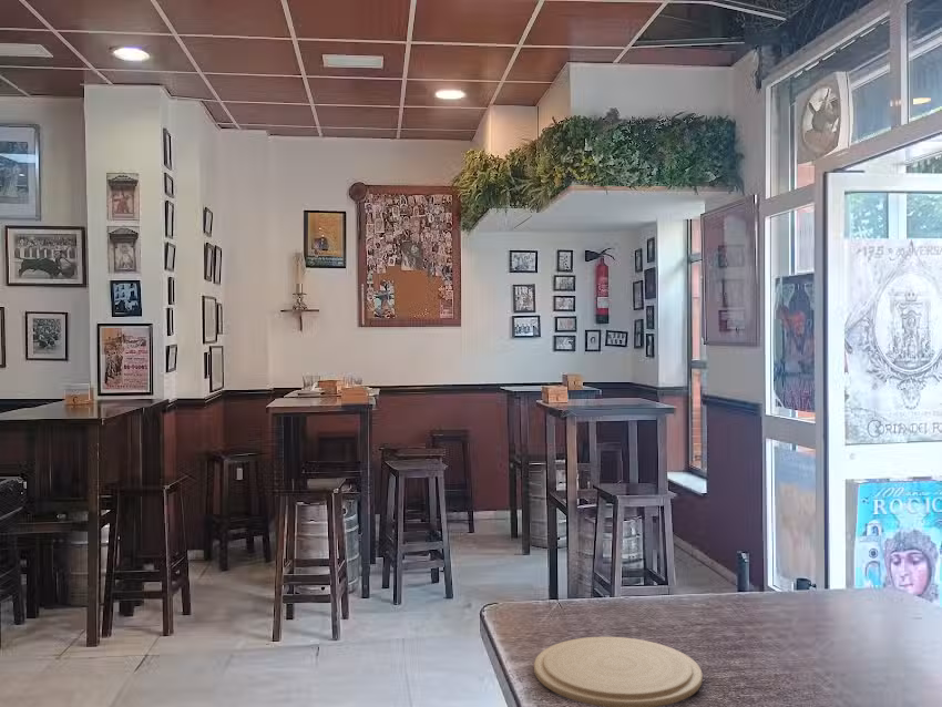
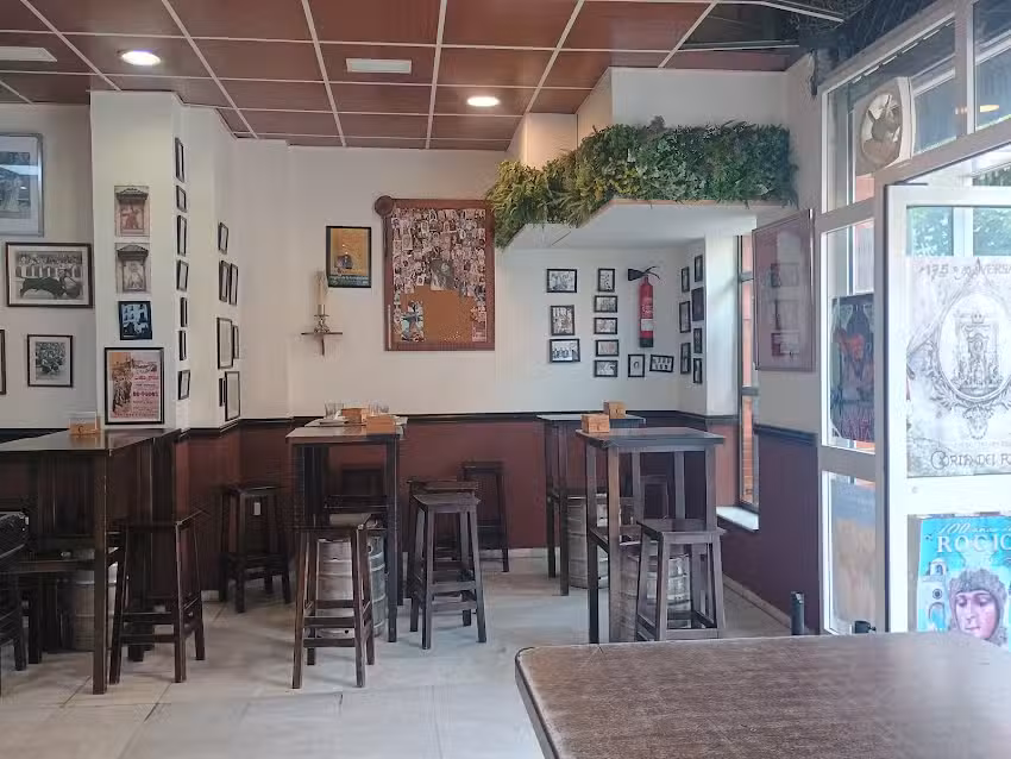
- plate [533,636,704,707]
